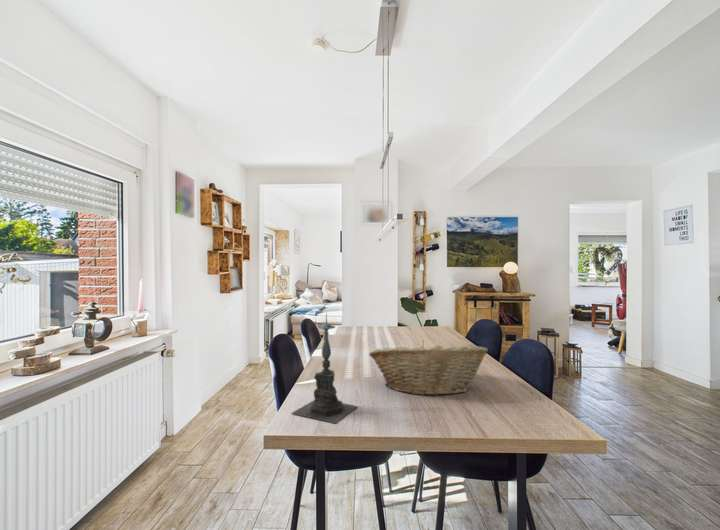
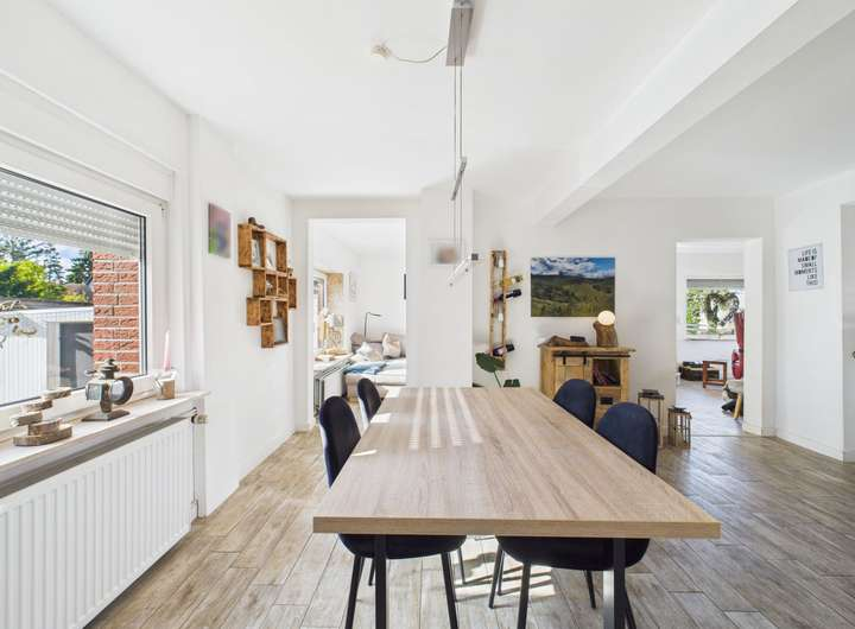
- fruit basket [368,340,489,397]
- candle holder [290,311,359,424]
